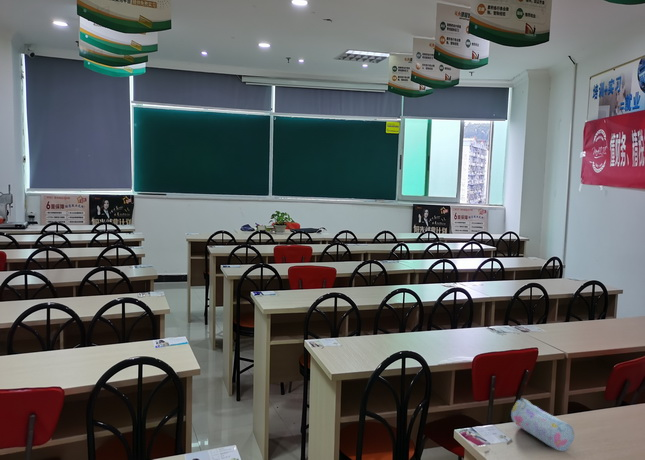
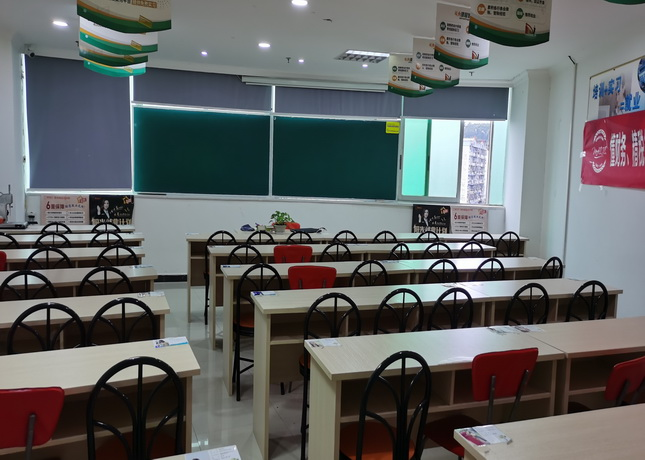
- pencil case [510,397,575,452]
